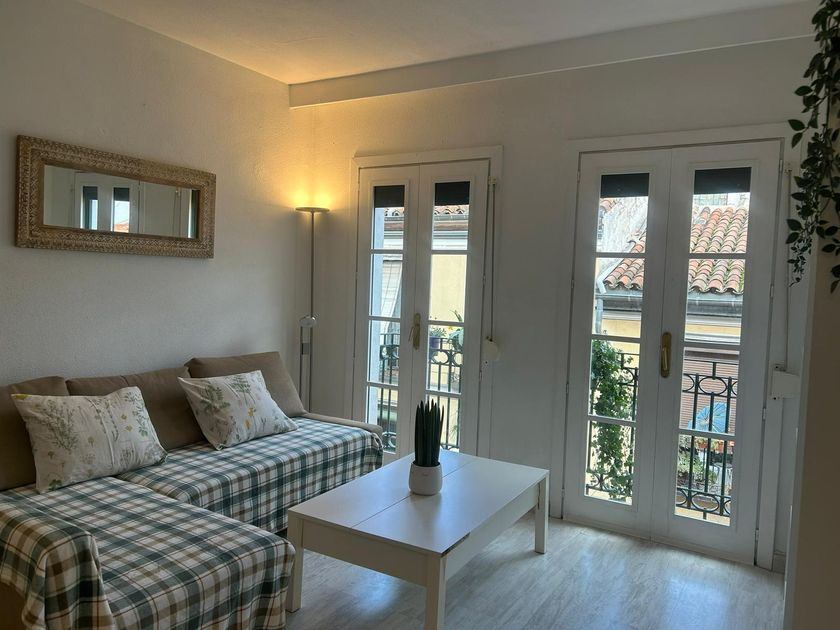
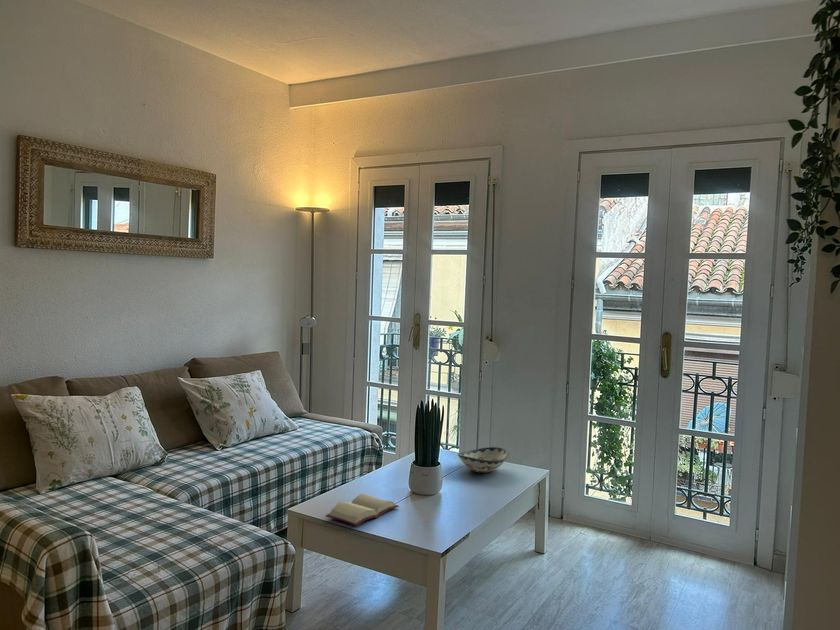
+ hardback book [325,492,399,527]
+ decorative bowl [457,446,510,474]
